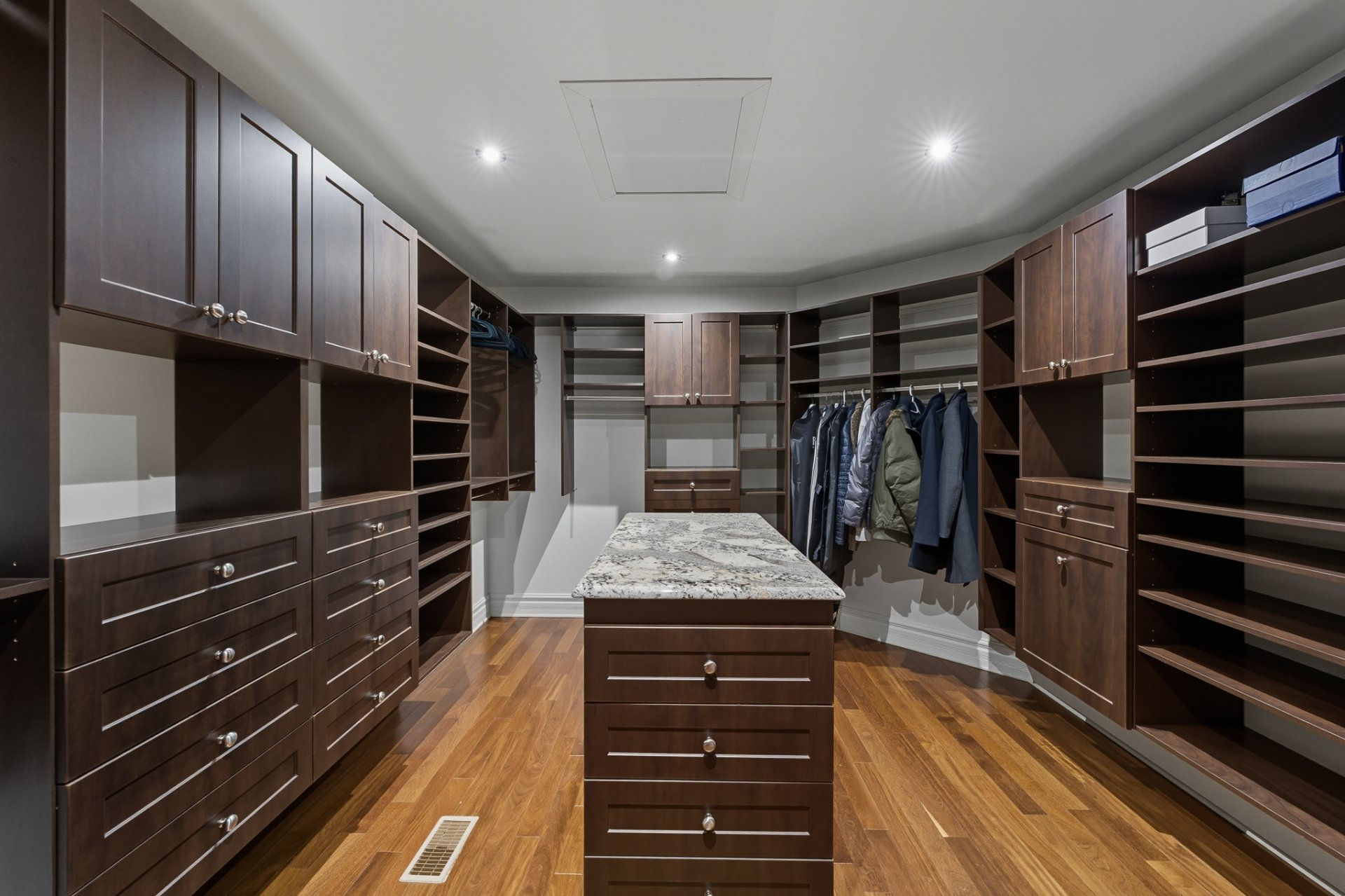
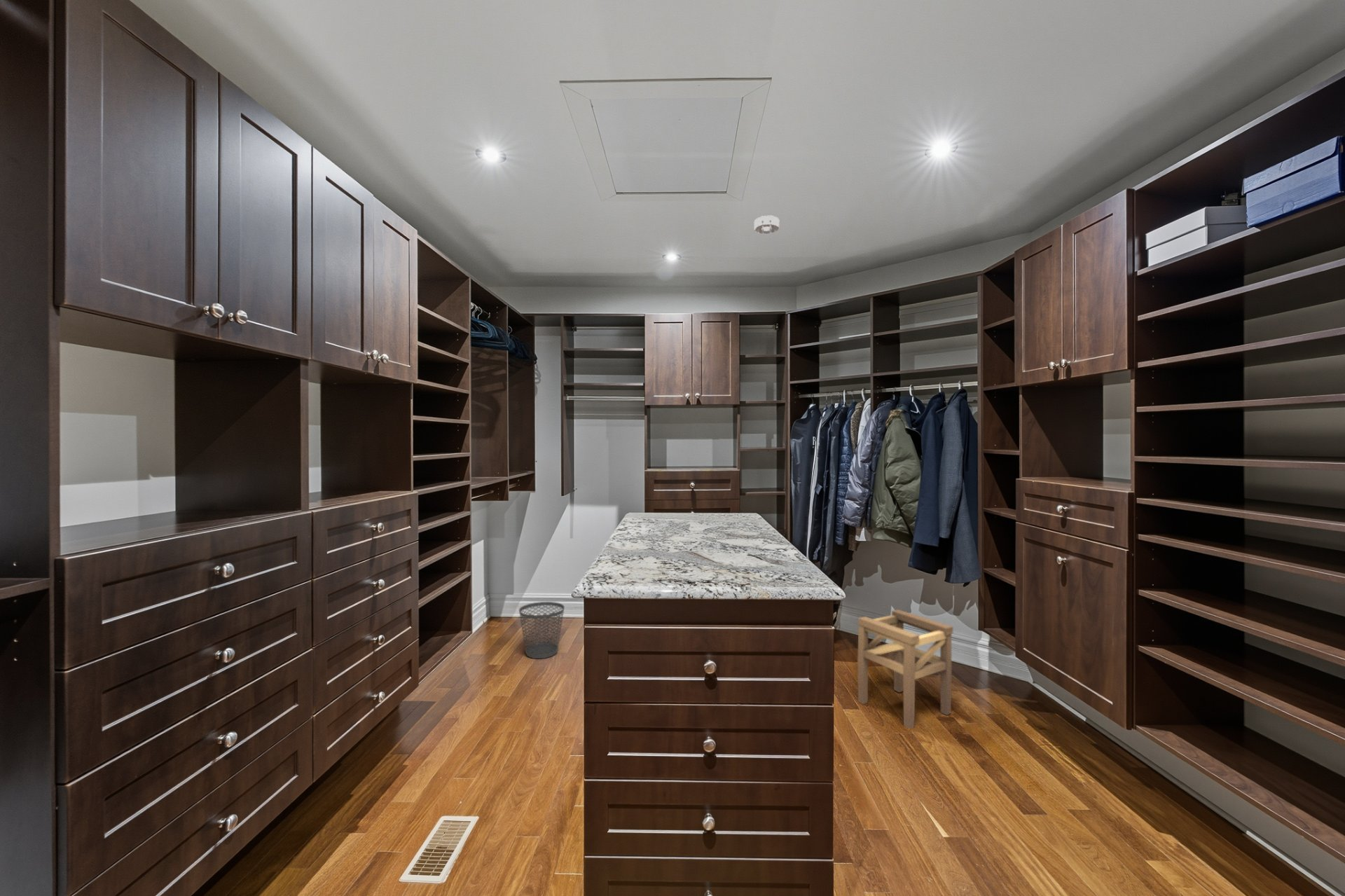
+ stool [857,609,954,730]
+ wastebasket [518,601,565,659]
+ smoke detector [754,215,780,235]
